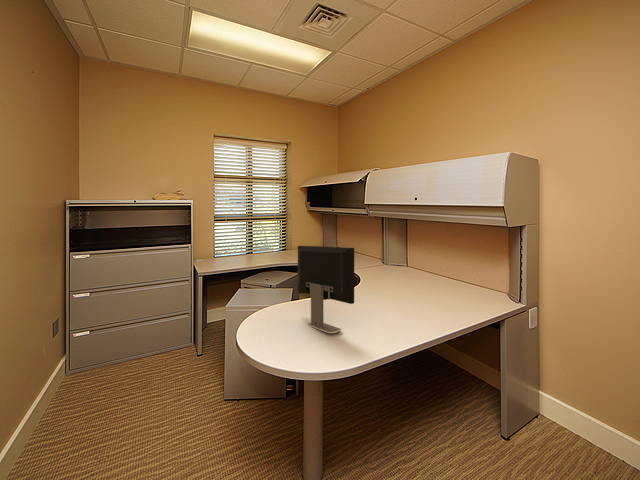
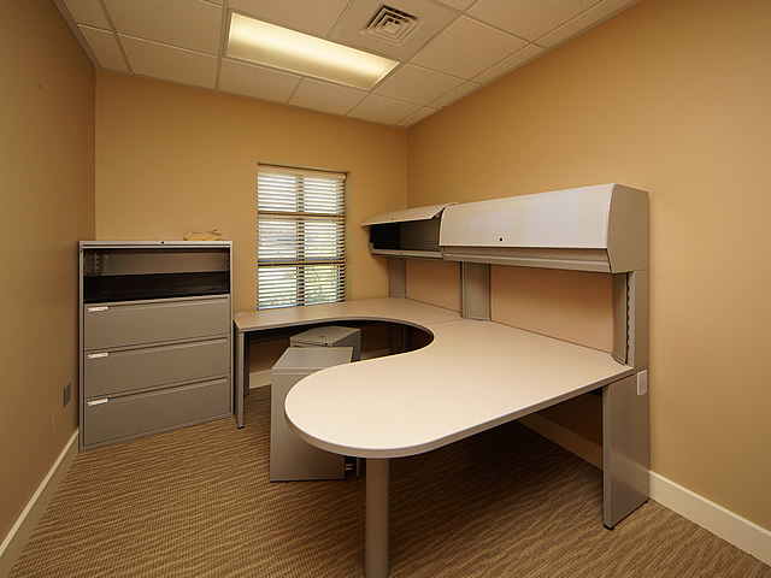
- computer monitor [297,245,355,334]
